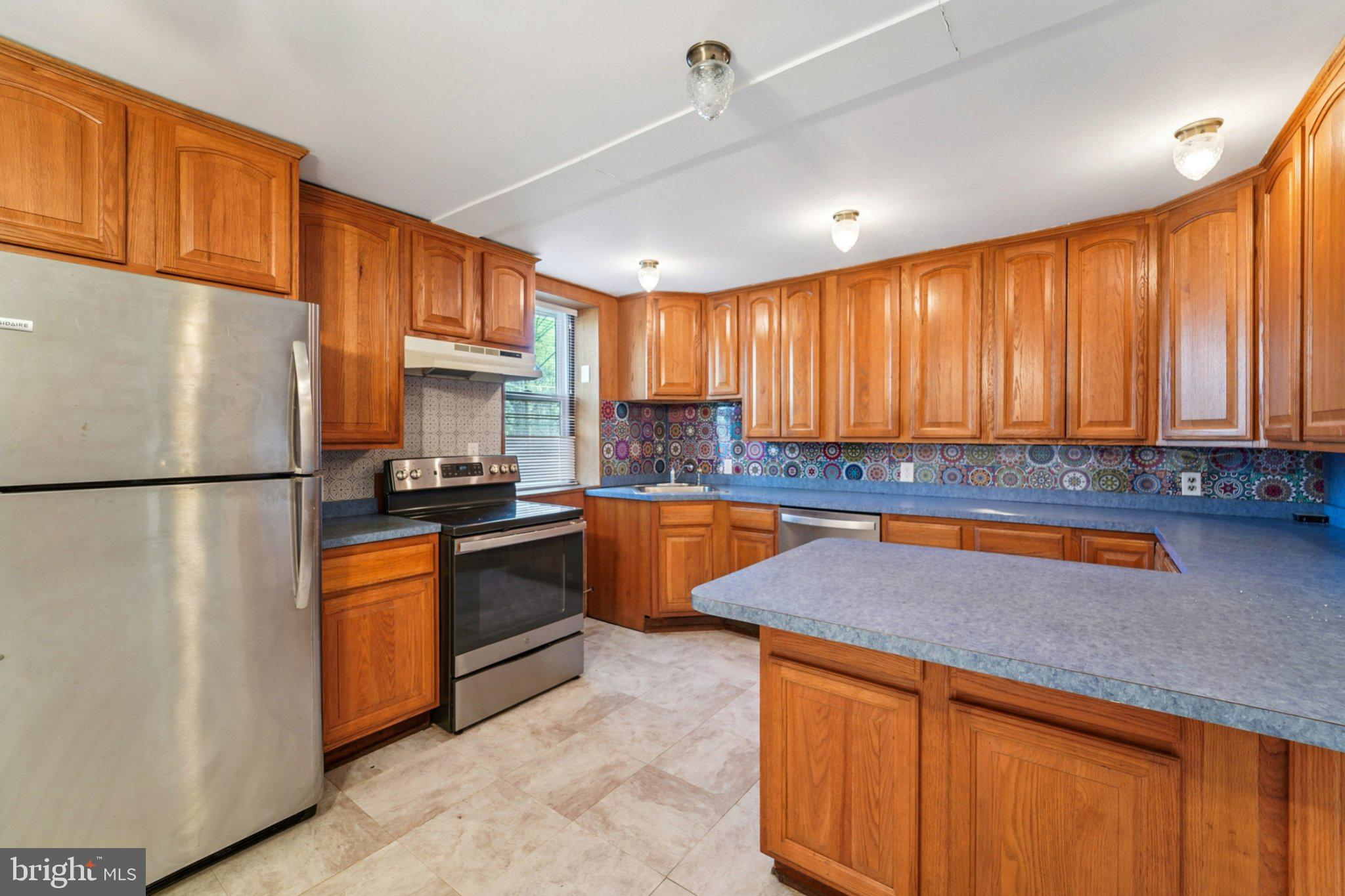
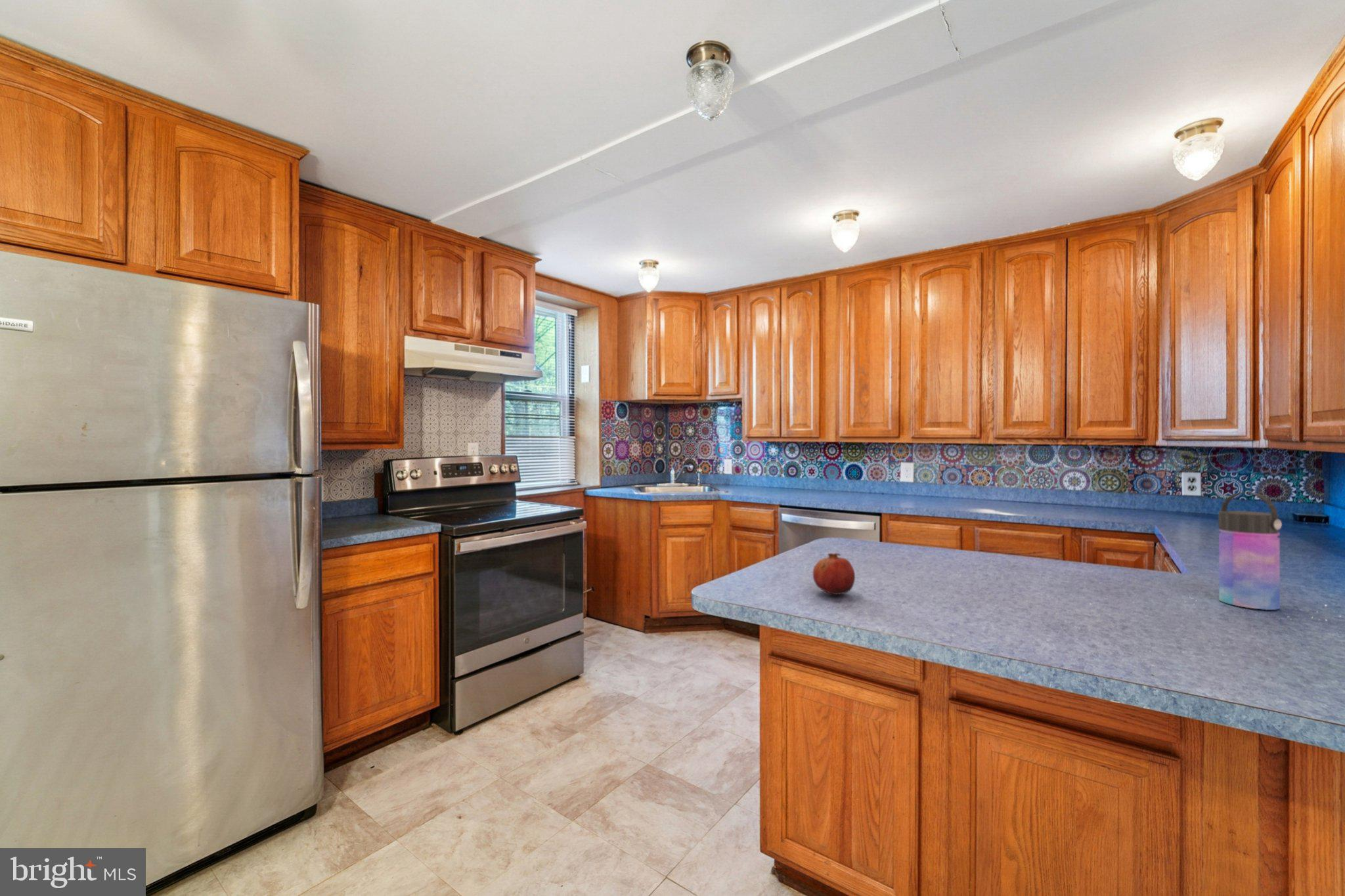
+ water bottle [1218,492,1283,610]
+ fruit [812,553,856,595]
